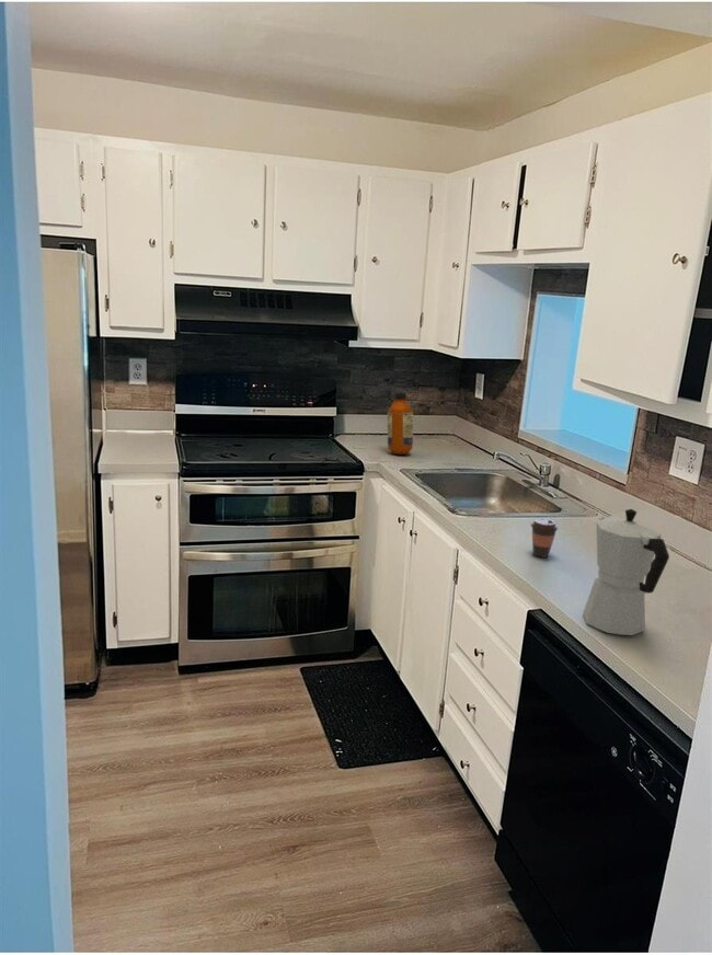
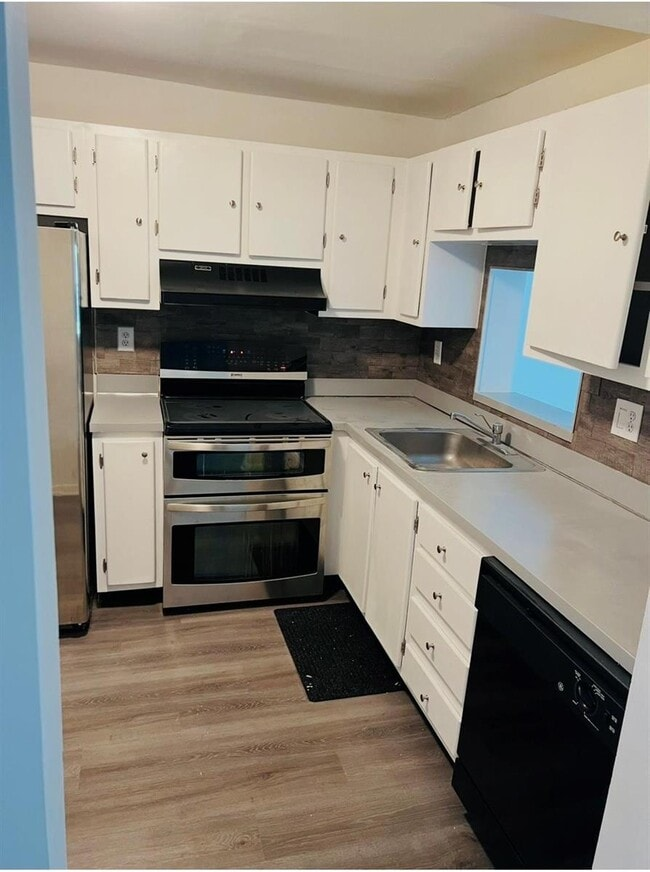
- coffee cup [529,518,560,559]
- bottle [387,391,414,456]
- moka pot [582,508,670,636]
